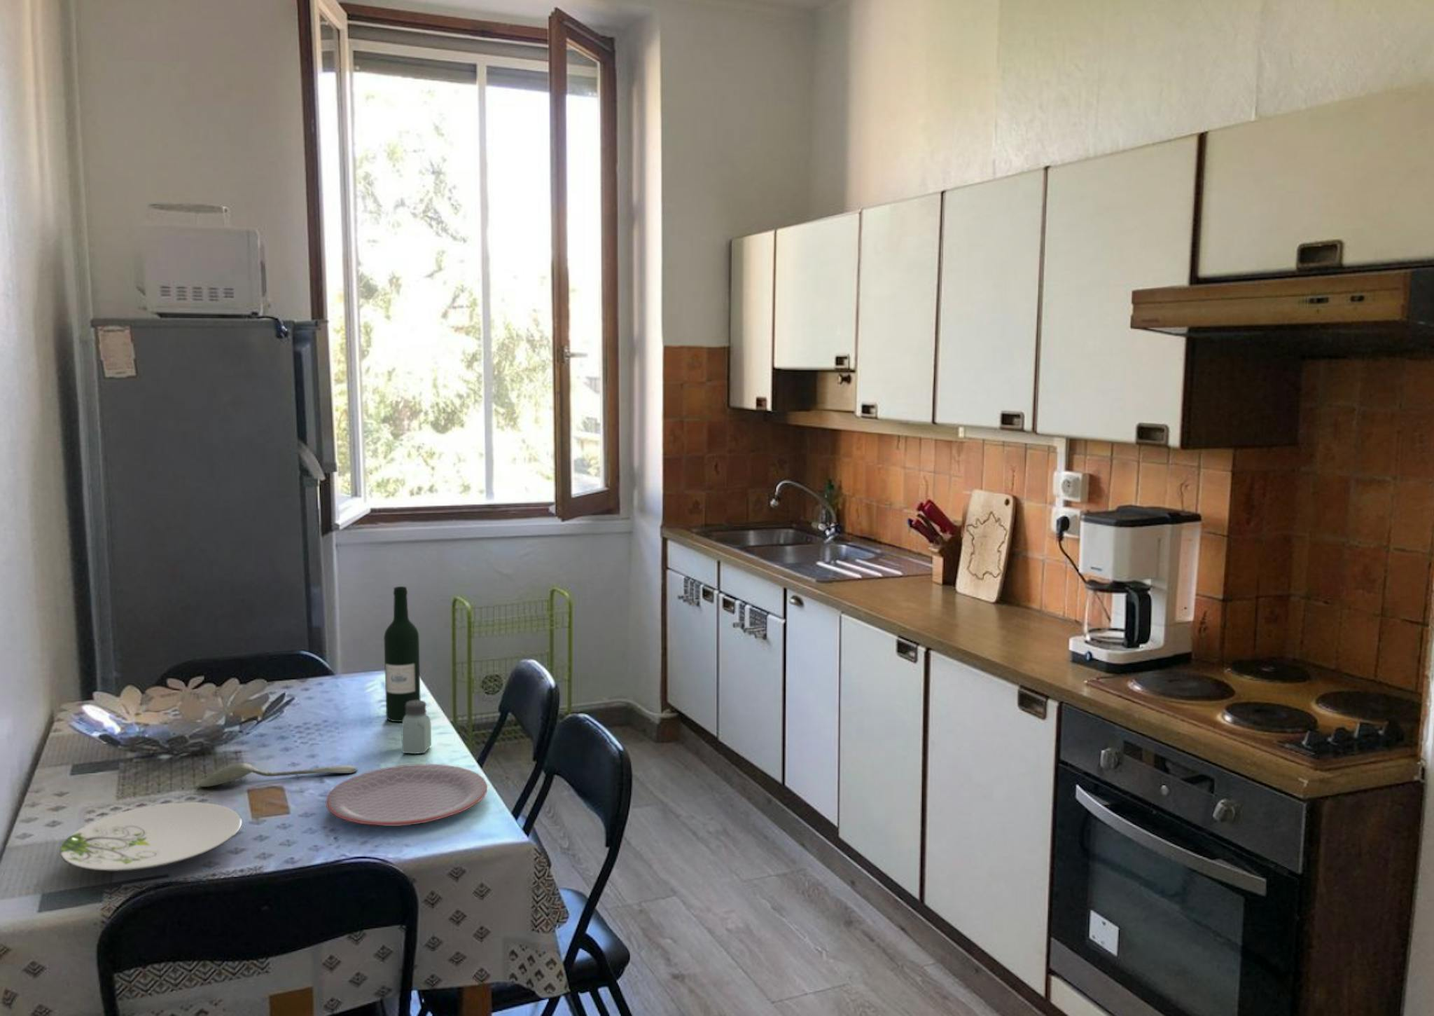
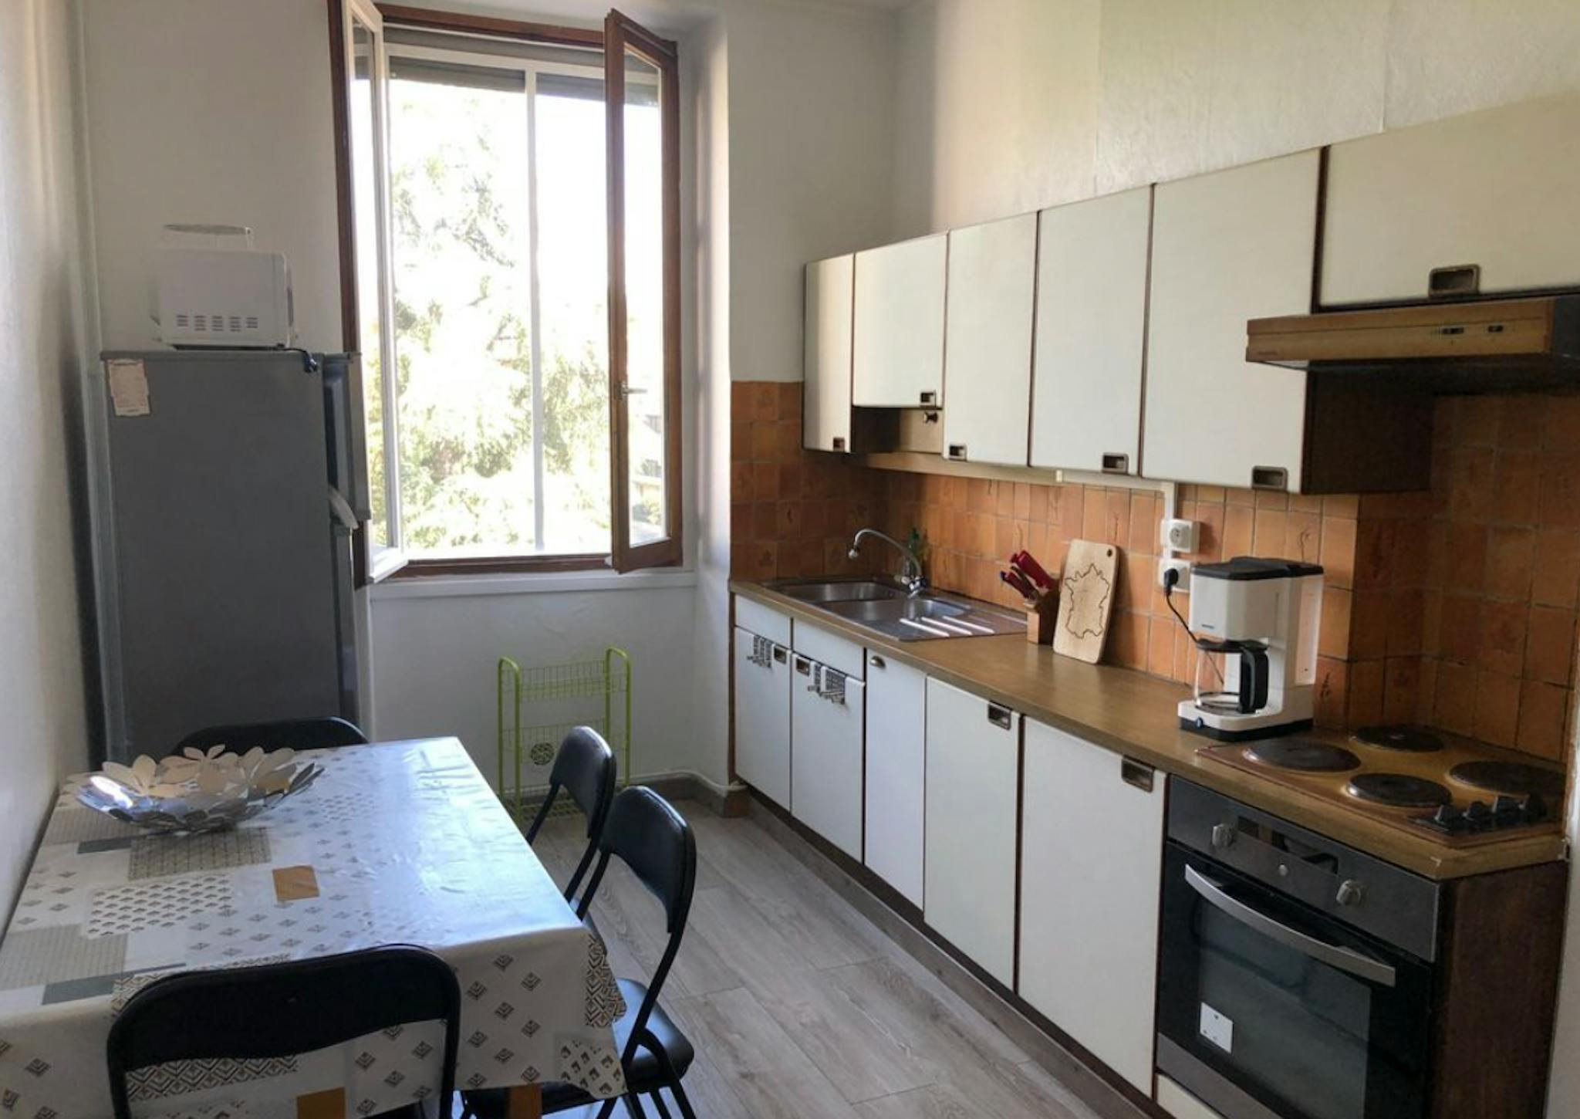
- wine bottle [383,586,422,722]
- plate [59,802,242,872]
- spoon [198,762,358,787]
- plate [325,764,488,827]
- saltshaker [400,700,432,754]
